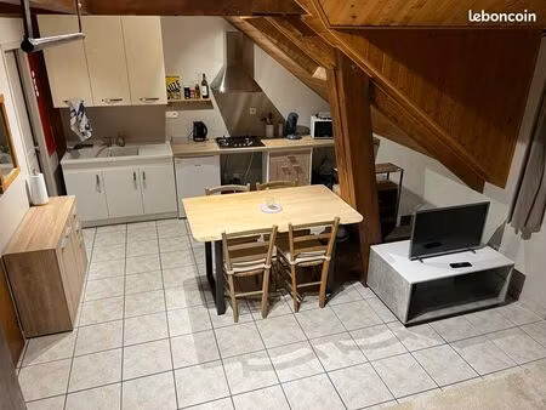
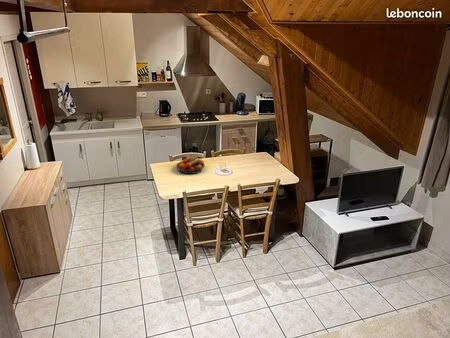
+ fruit bowl [175,153,206,175]
